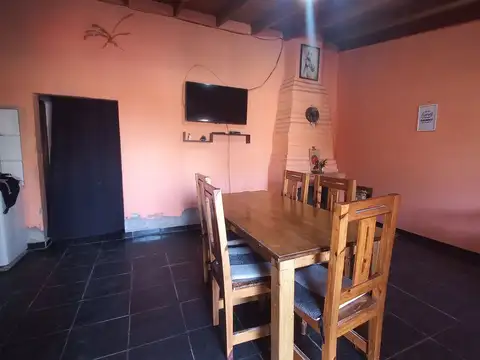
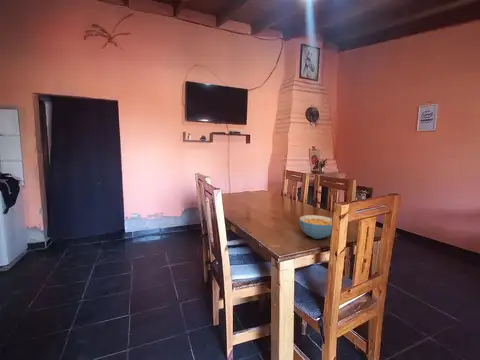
+ cereal bowl [298,214,333,240]
